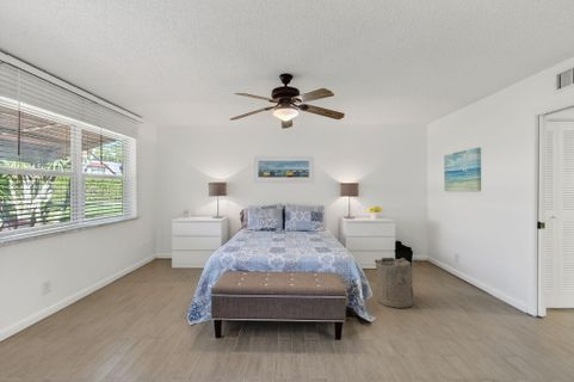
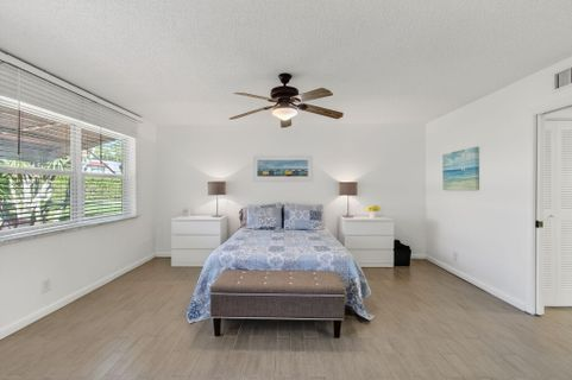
- laundry hamper [374,257,414,309]
